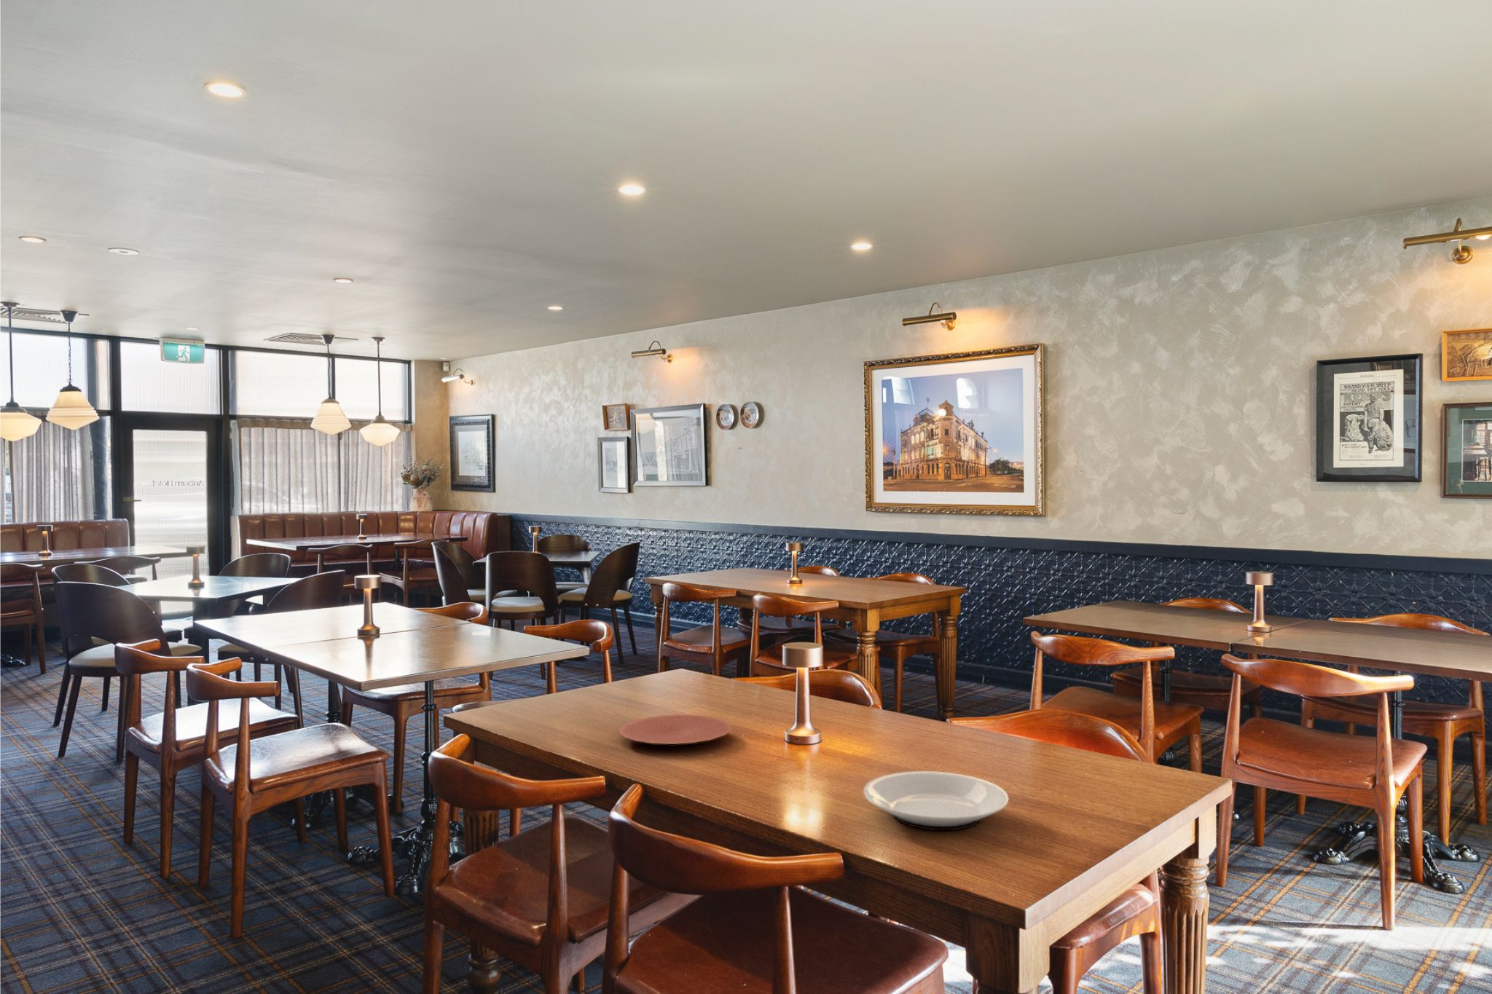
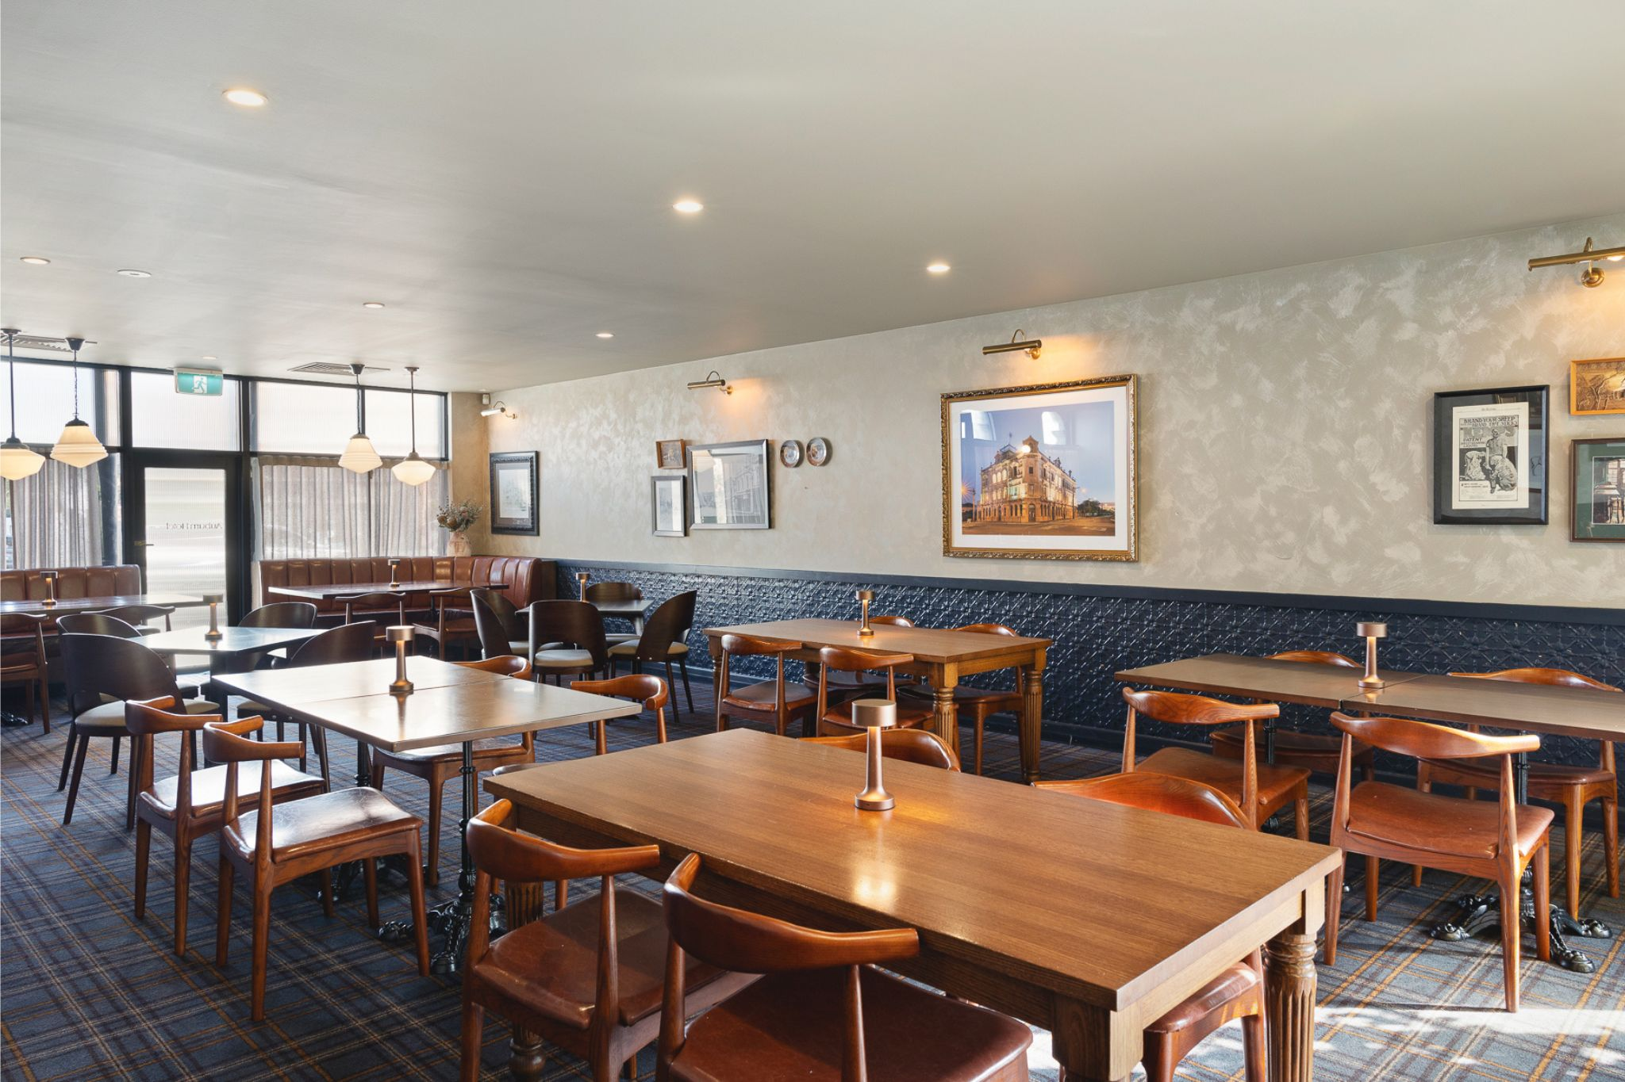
- plate [619,713,732,746]
- plate [863,770,1009,831]
